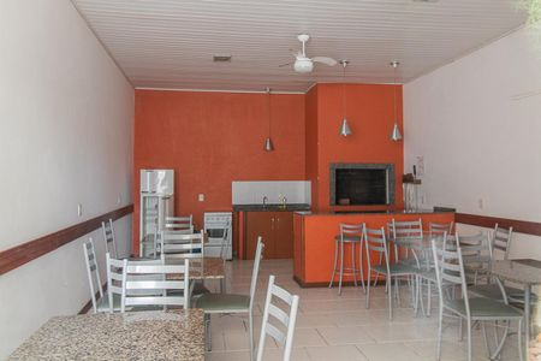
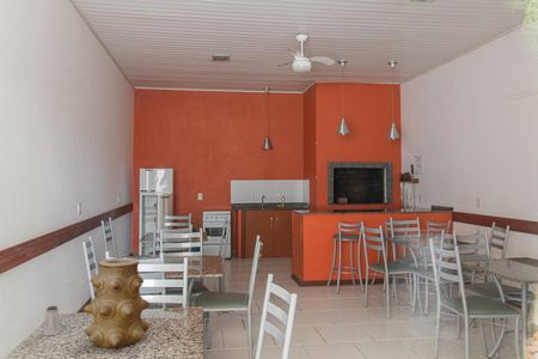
+ saltshaker [41,305,63,337]
+ vase [82,256,151,349]
